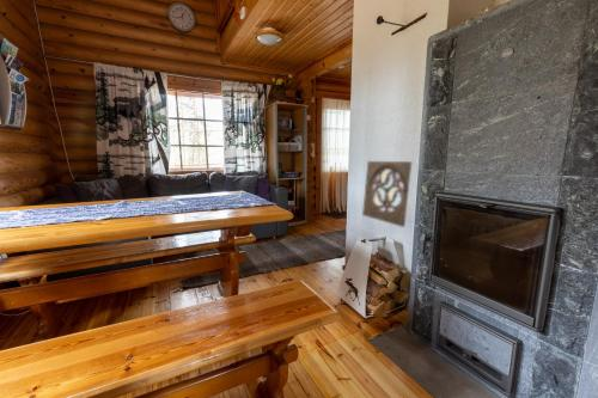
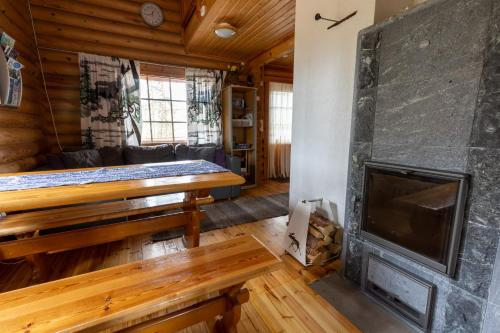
- wall ornament [361,160,413,228]
